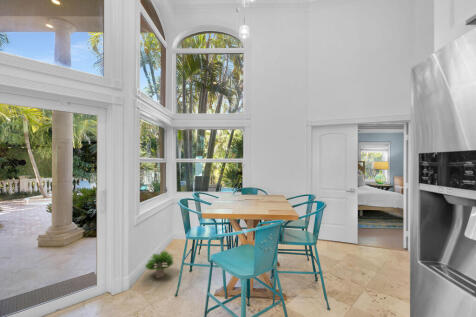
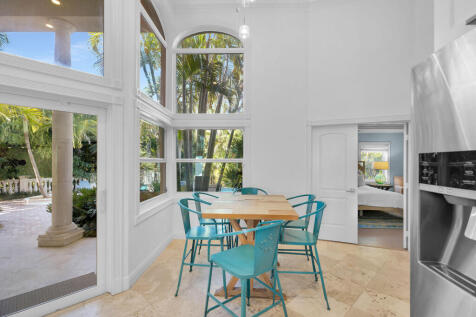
- potted plant [144,249,175,279]
